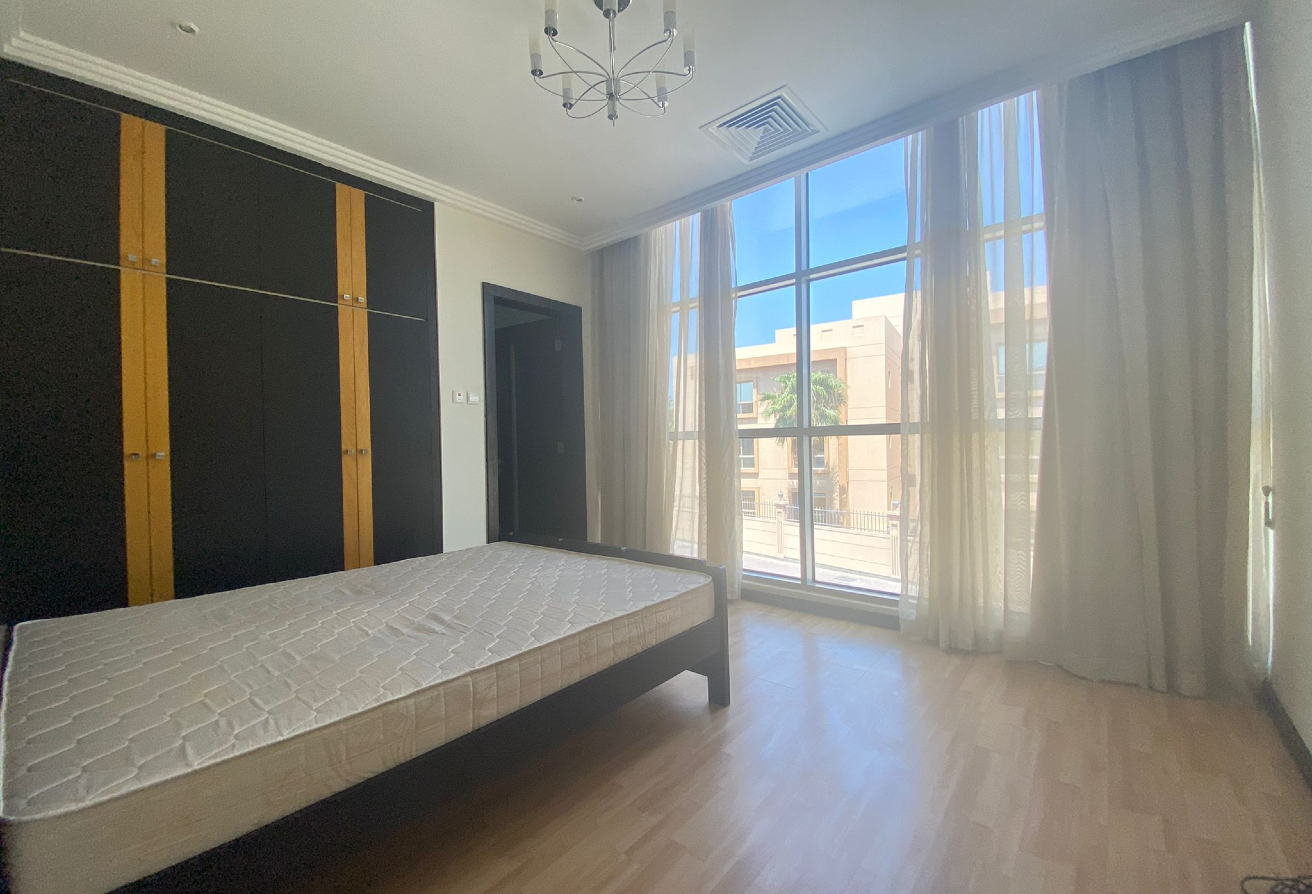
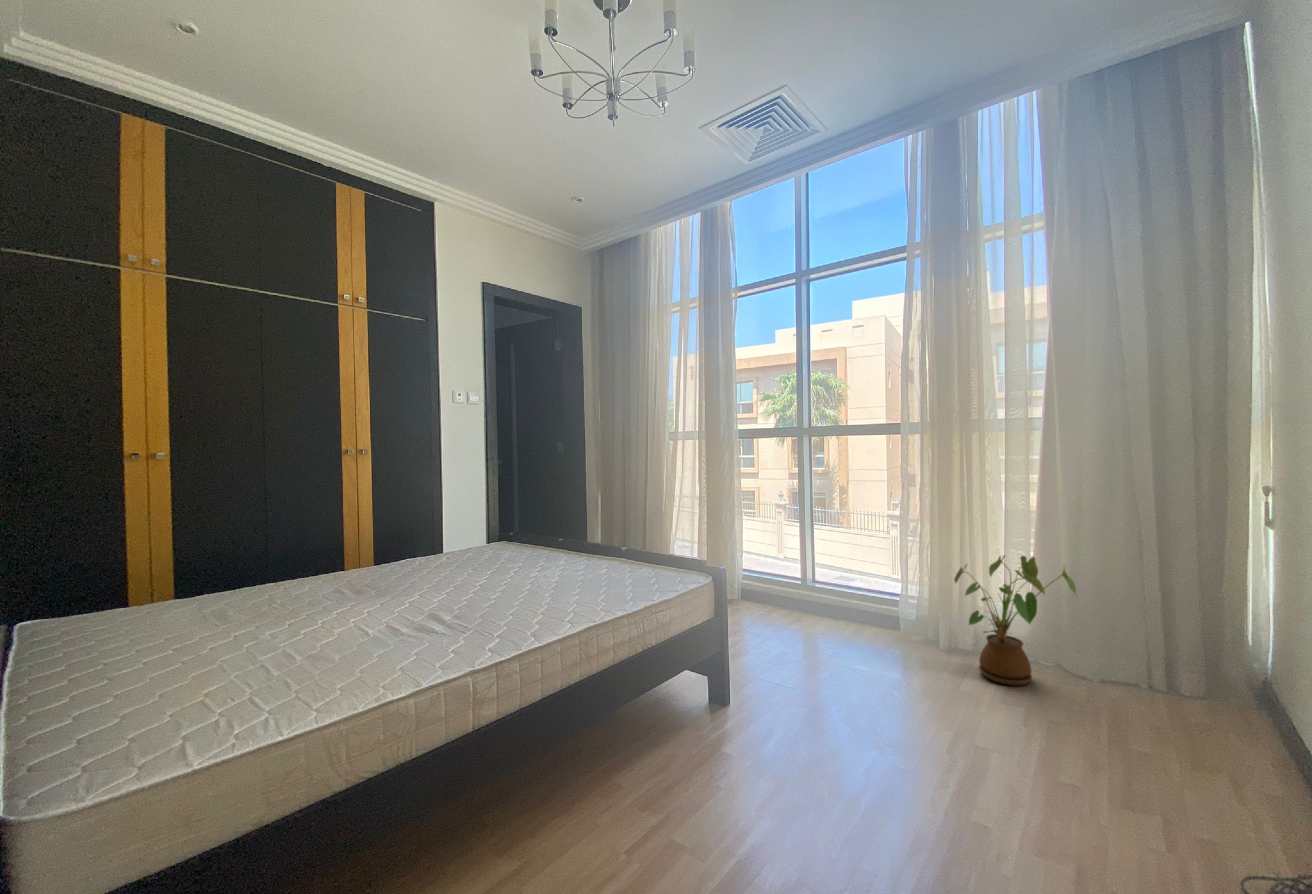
+ house plant [953,554,1078,686]
